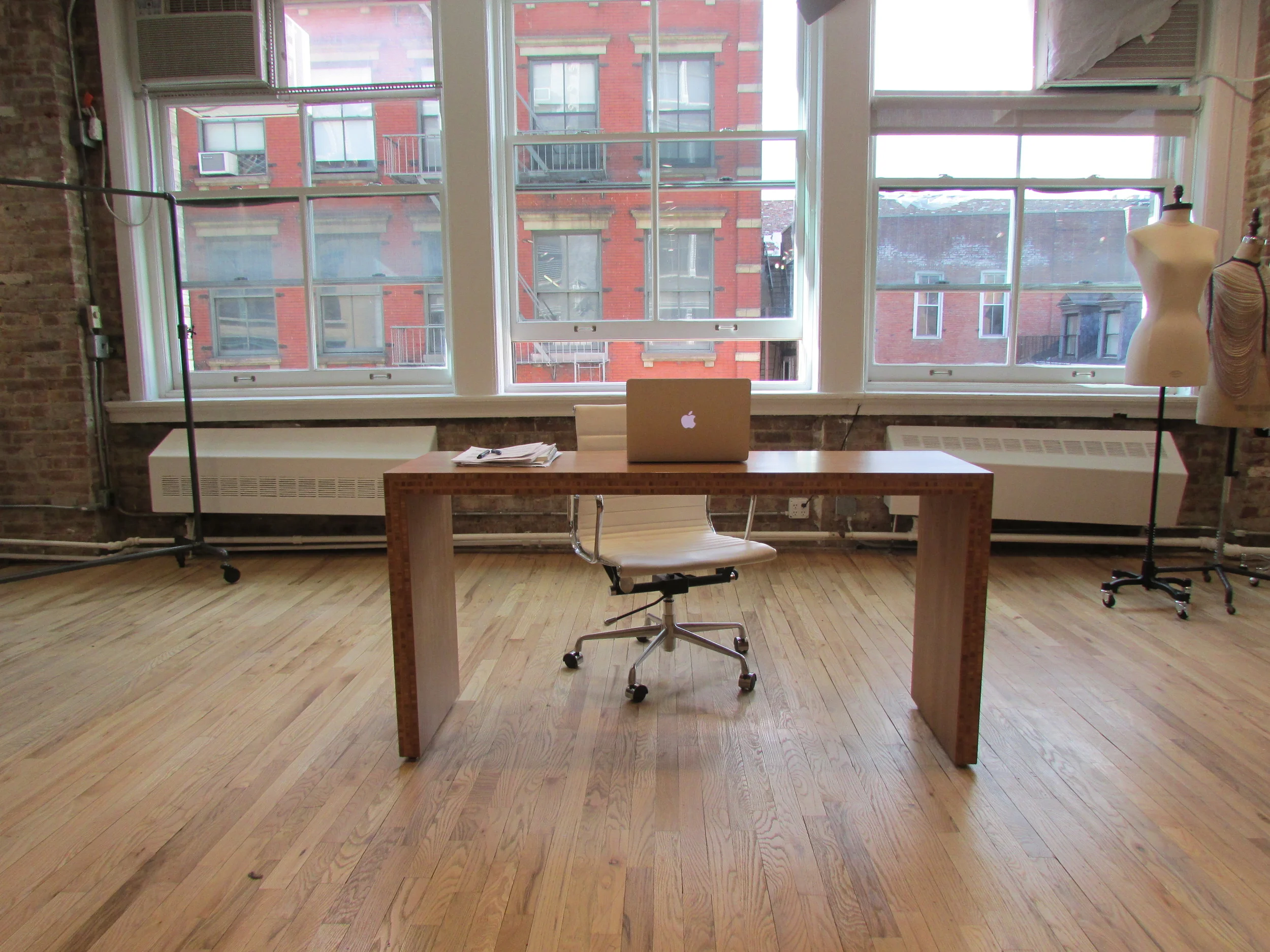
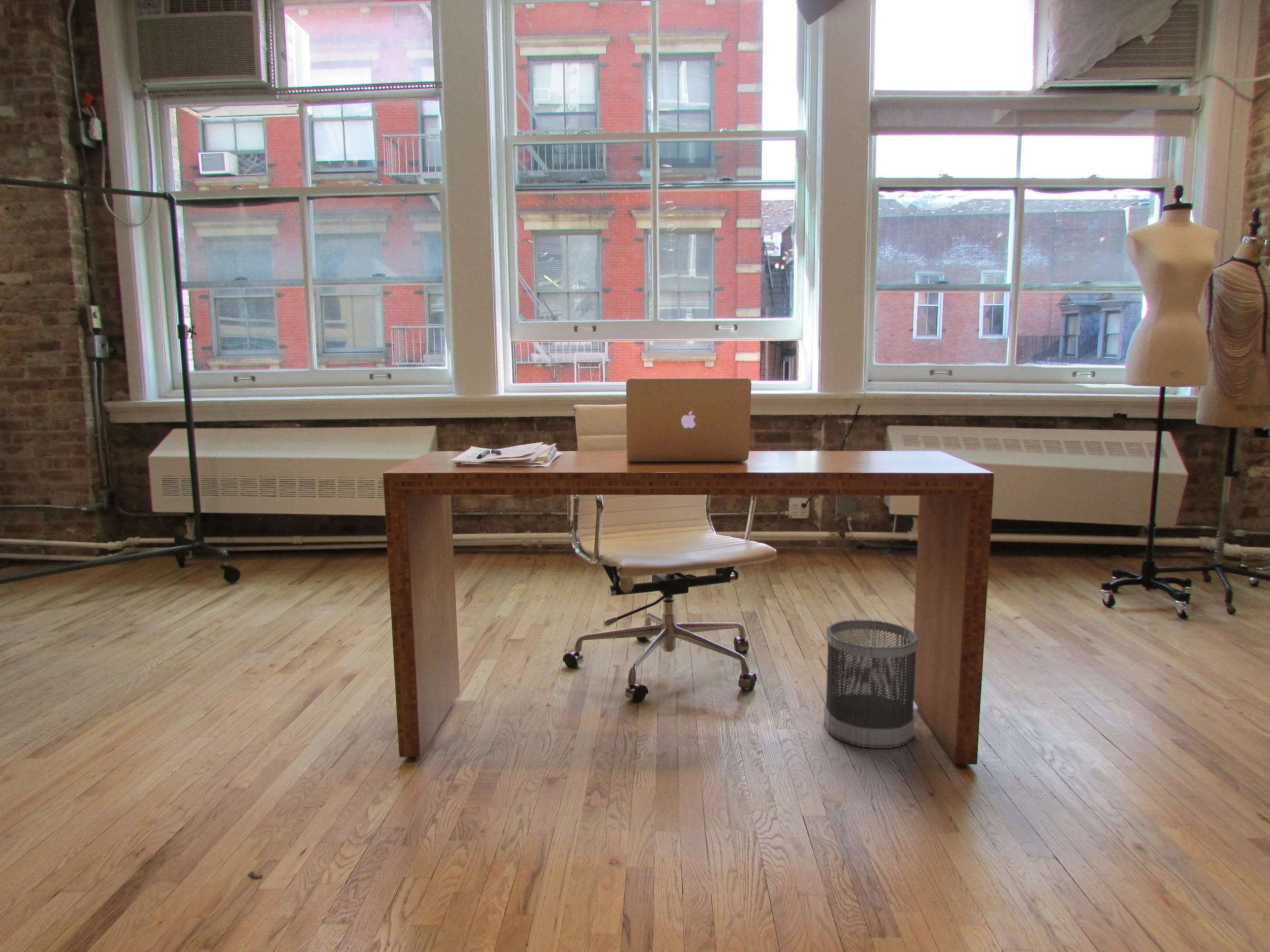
+ wastebasket [823,619,919,749]
